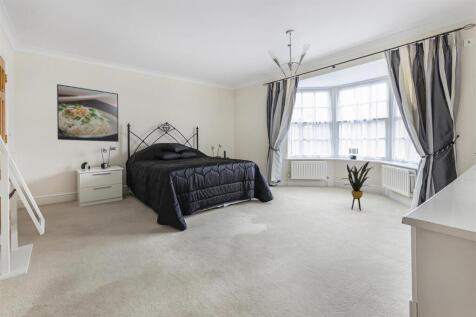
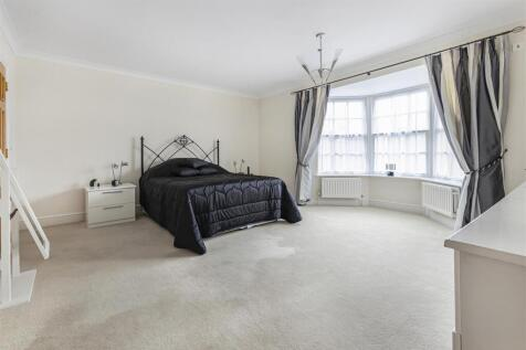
- house plant [340,160,375,212]
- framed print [56,83,120,143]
